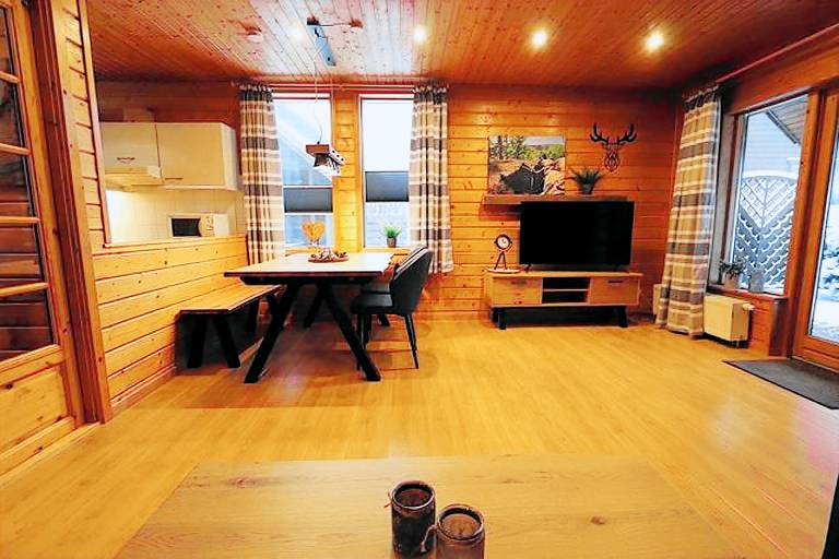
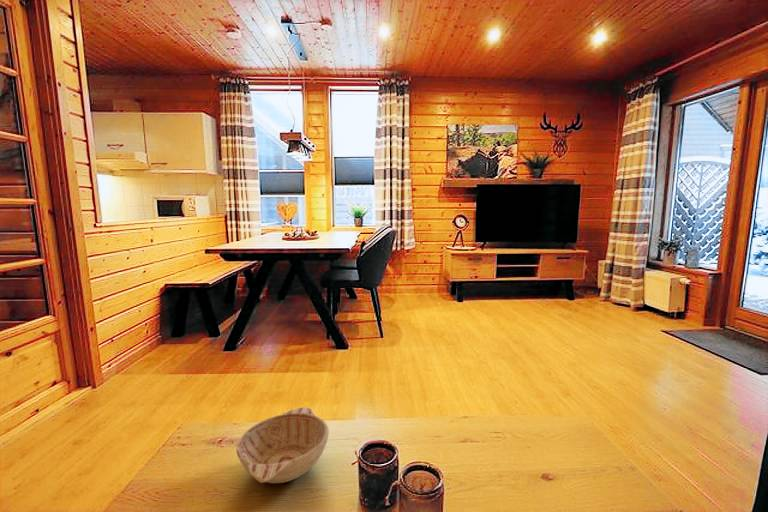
+ decorative bowl [236,406,330,484]
